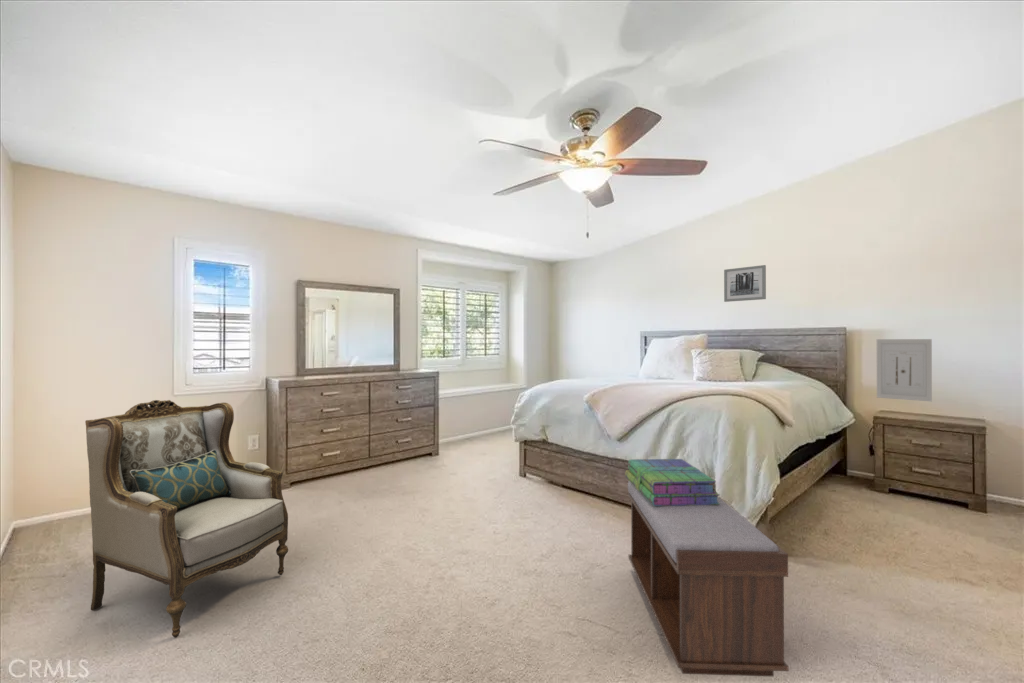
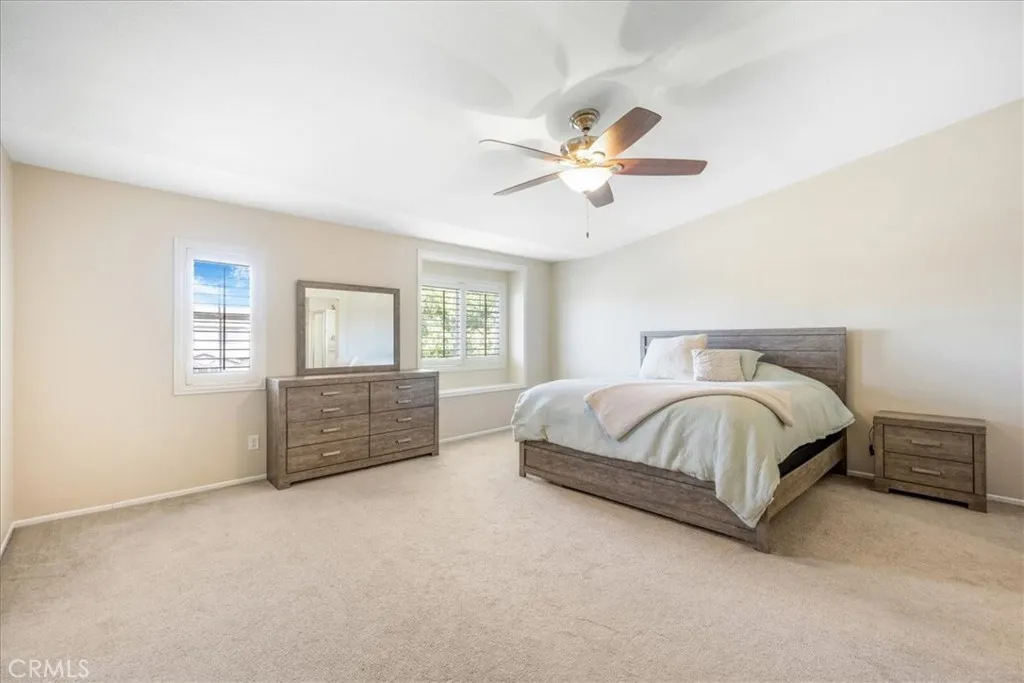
- armchair [84,399,289,639]
- wall art [723,264,767,303]
- bench [627,480,789,677]
- wall art [876,338,933,402]
- stack of books [624,458,721,506]
